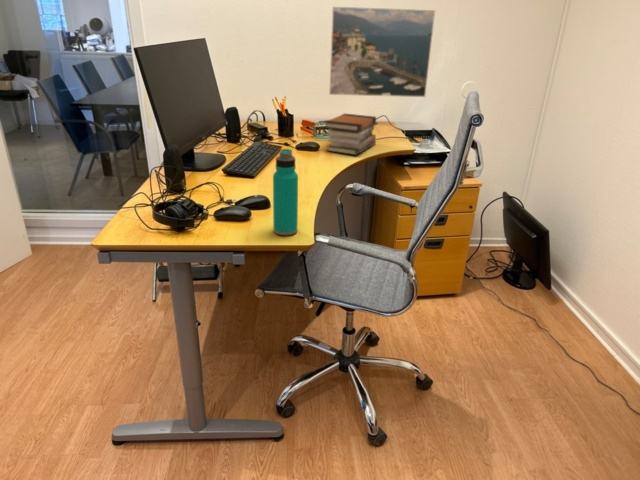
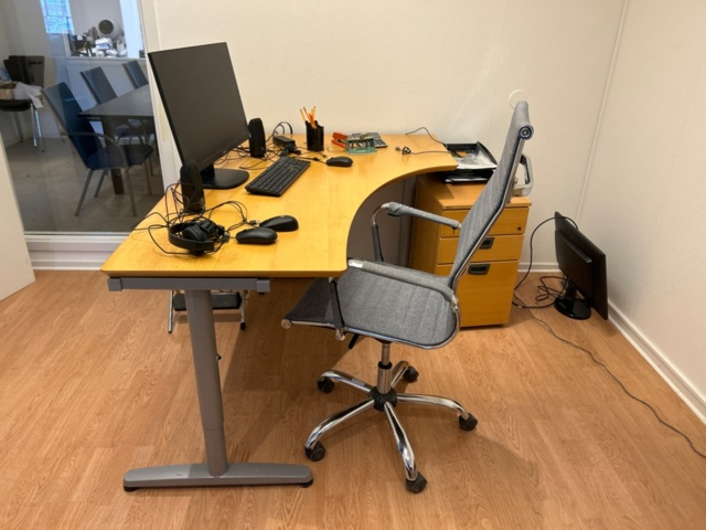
- water bottle [272,148,299,236]
- book stack [323,113,379,156]
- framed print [328,6,436,98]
